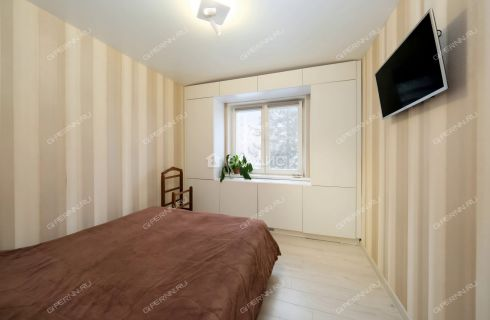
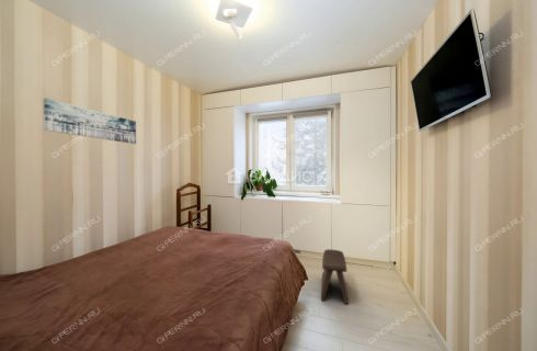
+ wall art [42,97,137,145]
+ stool [320,248,350,305]
